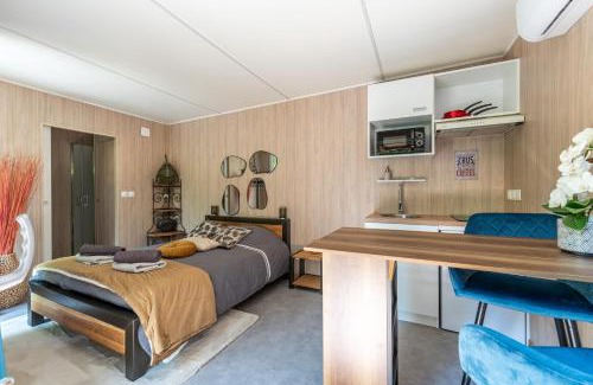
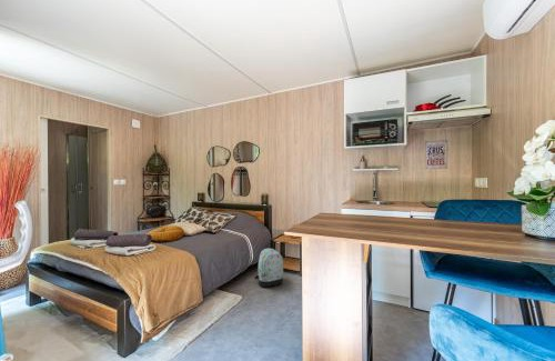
+ backpack [253,248,284,288]
